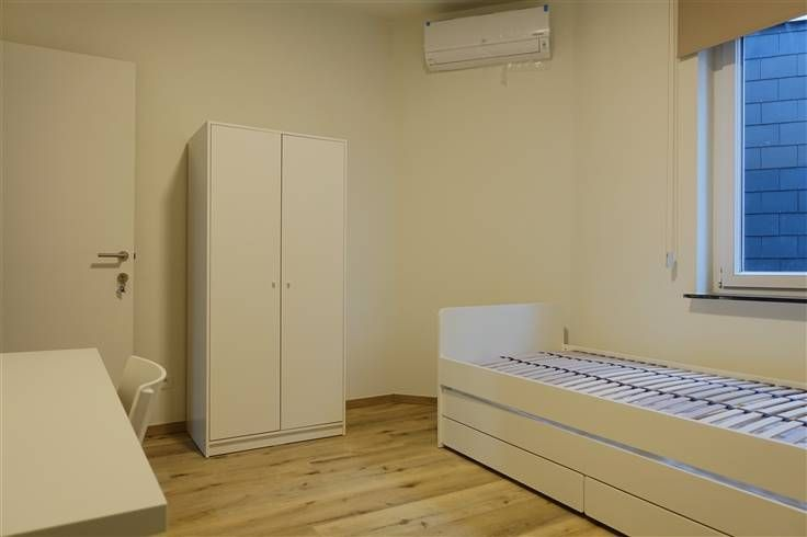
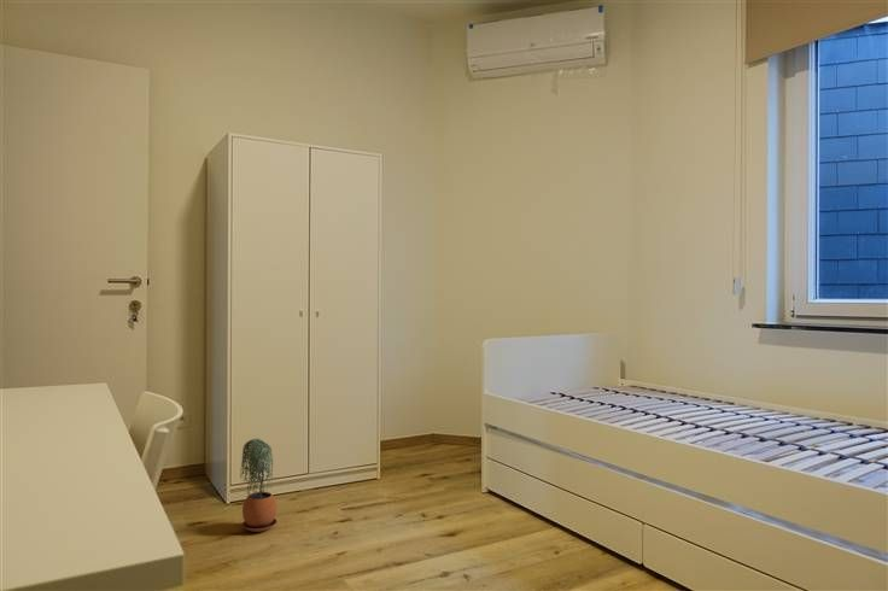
+ potted plant [239,438,279,533]
